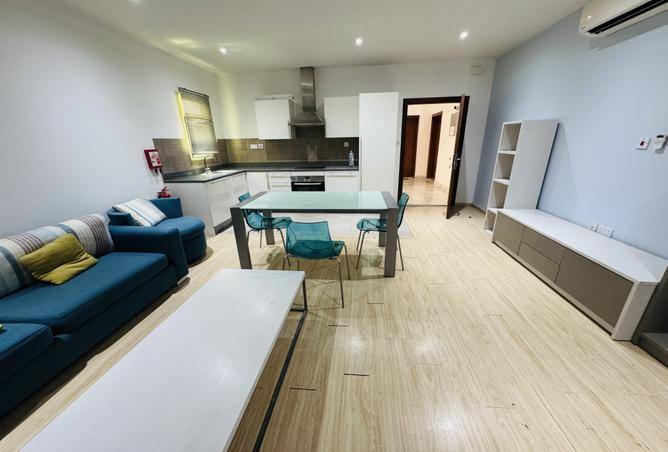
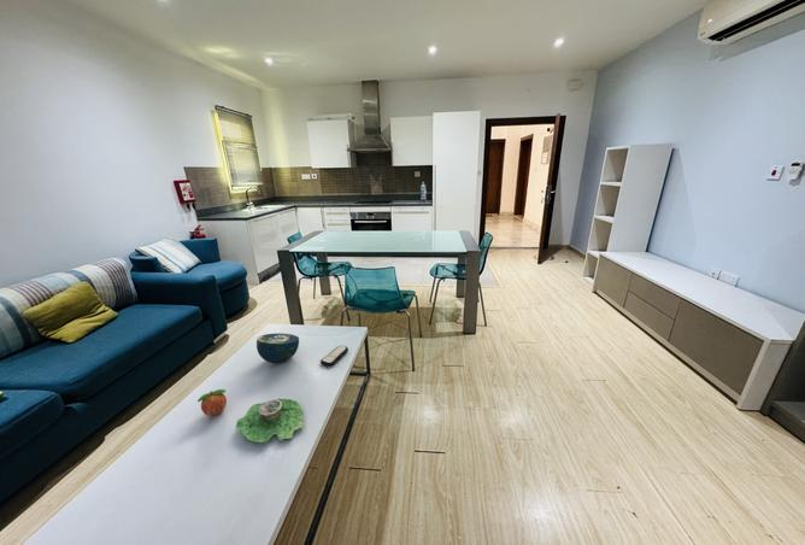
+ succulent planter [234,397,306,444]
+ remote control [319,345,349,368]
+ bowl [255,332,300,364]
+ fruit [196,388,228,417]
